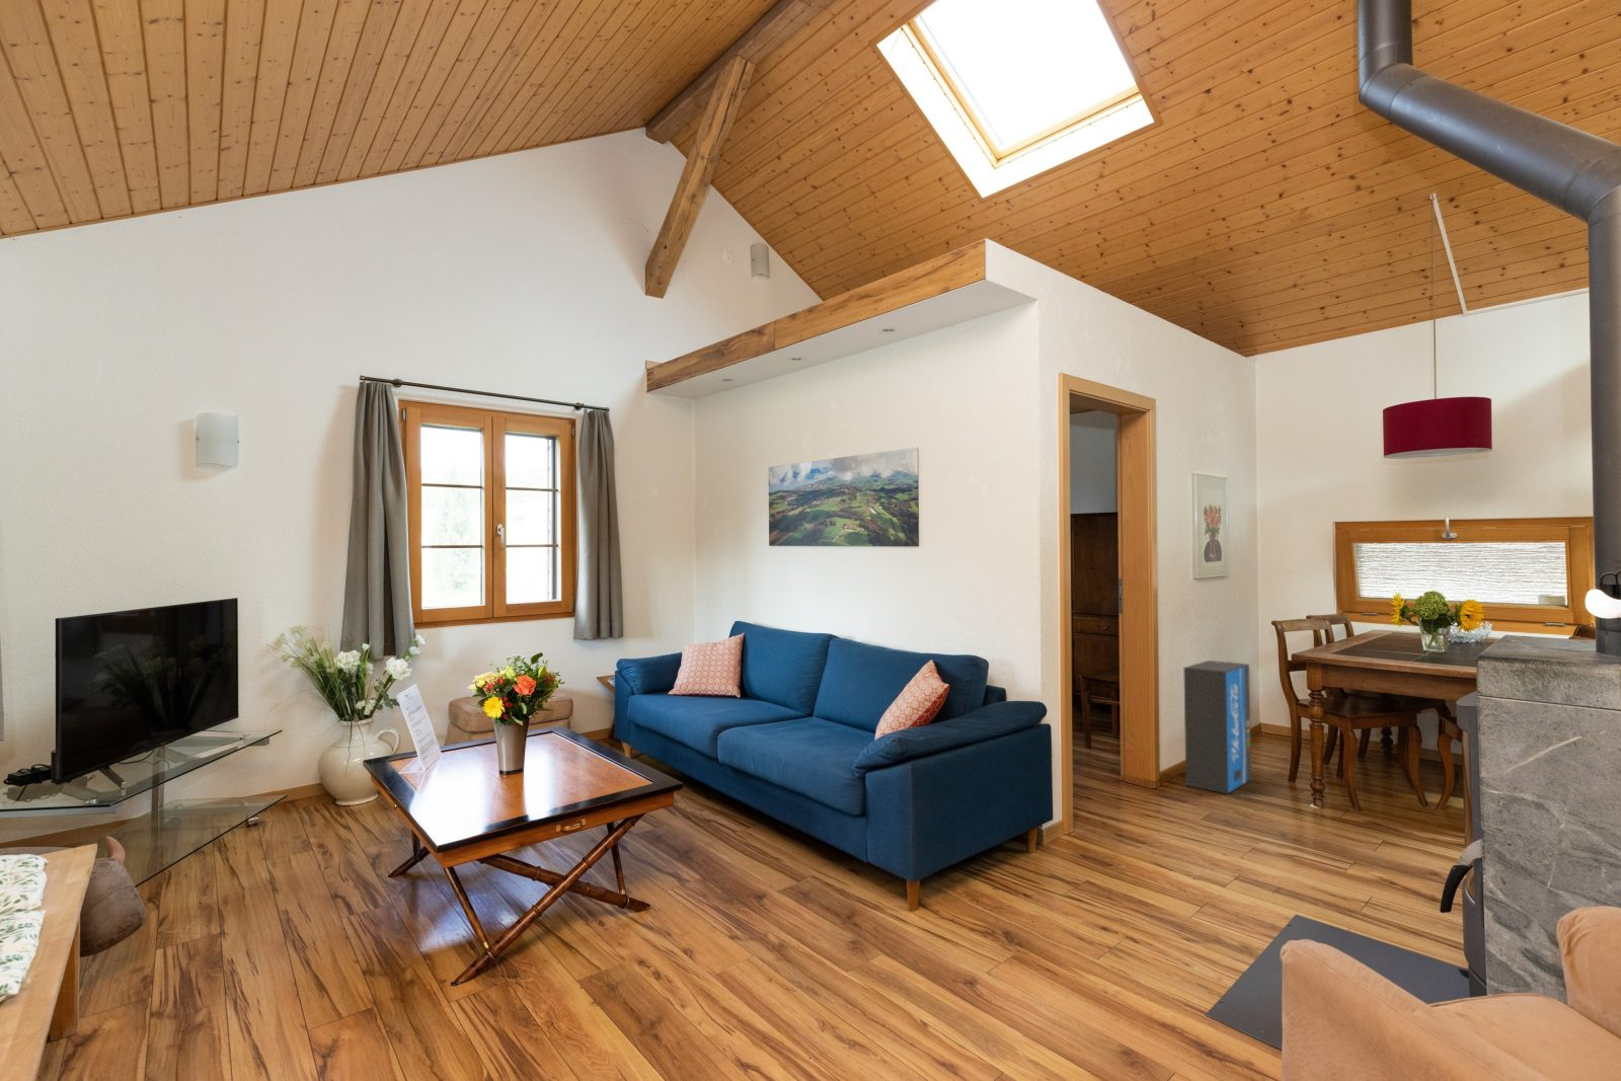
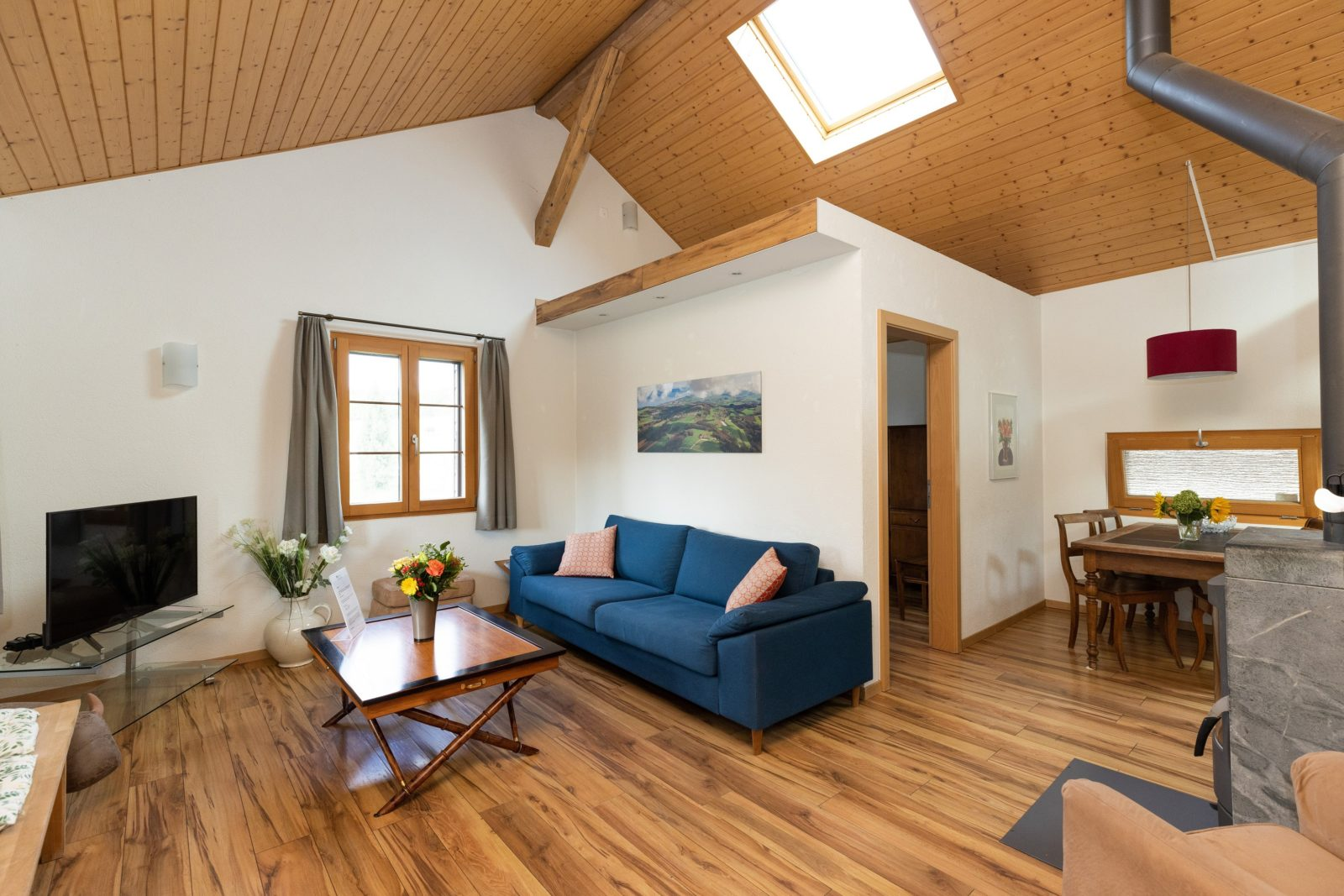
- air purifier [1182,660,1252,795]
